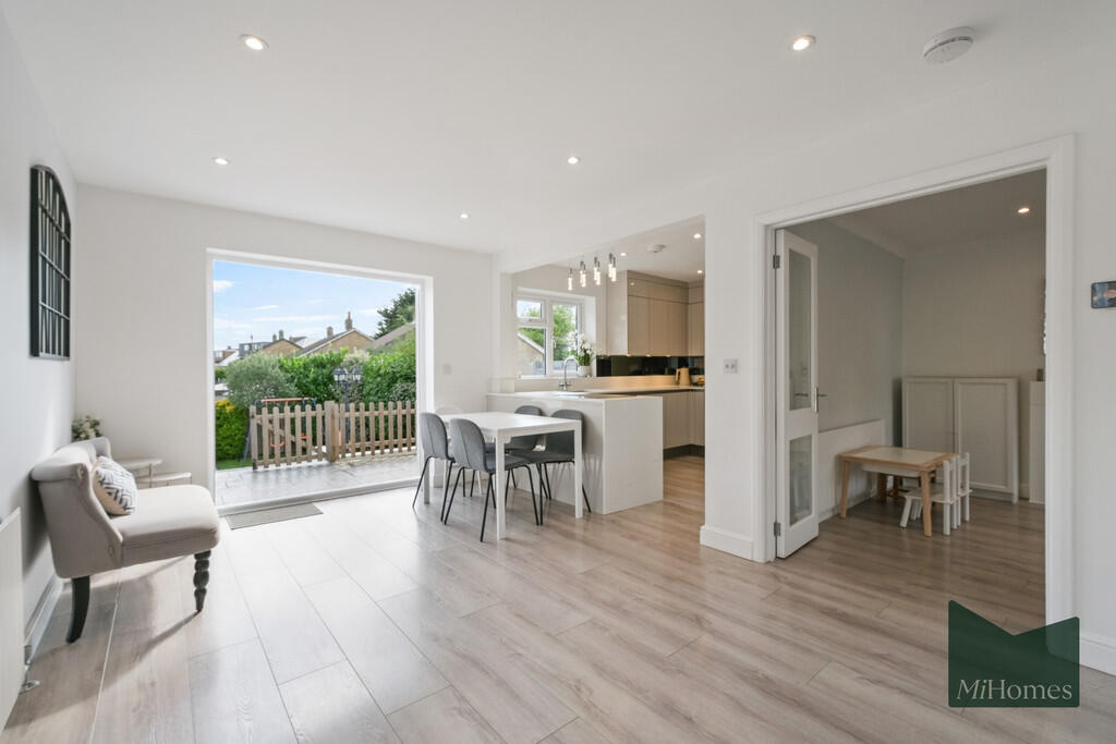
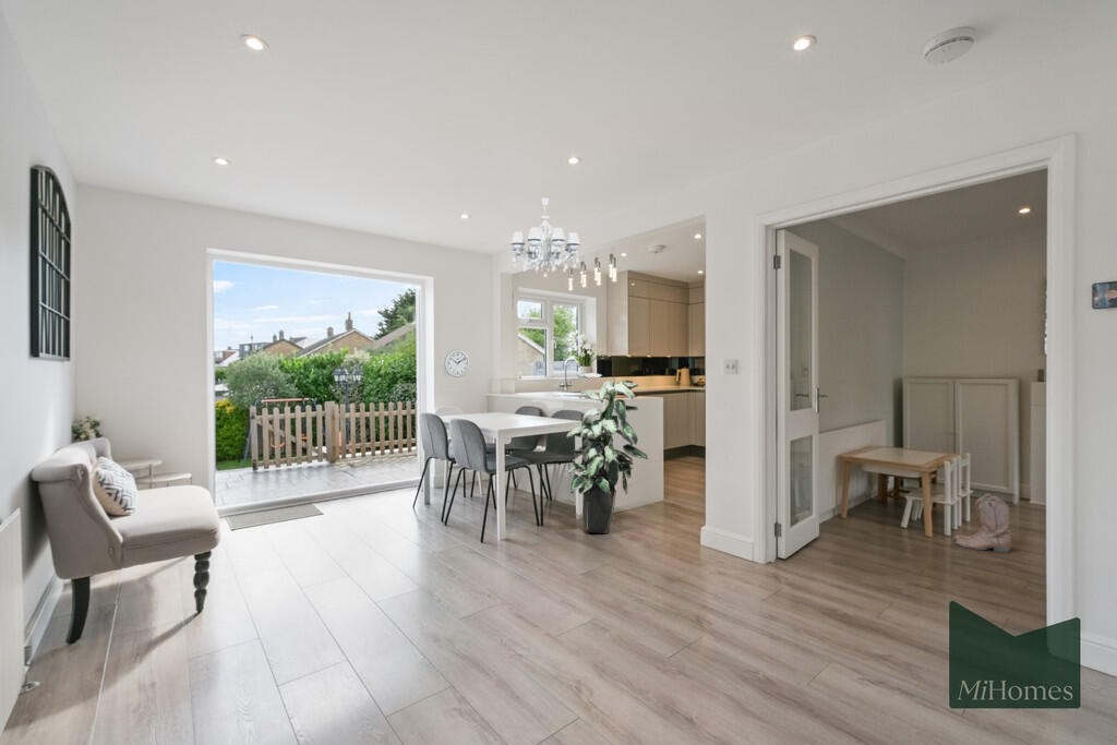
+ indoor plant [565,372,649,534]
+ chandelier [511,197,581,278]
+ boots [953,493,1012,553]
+ wall clock [444,349,471,378]
